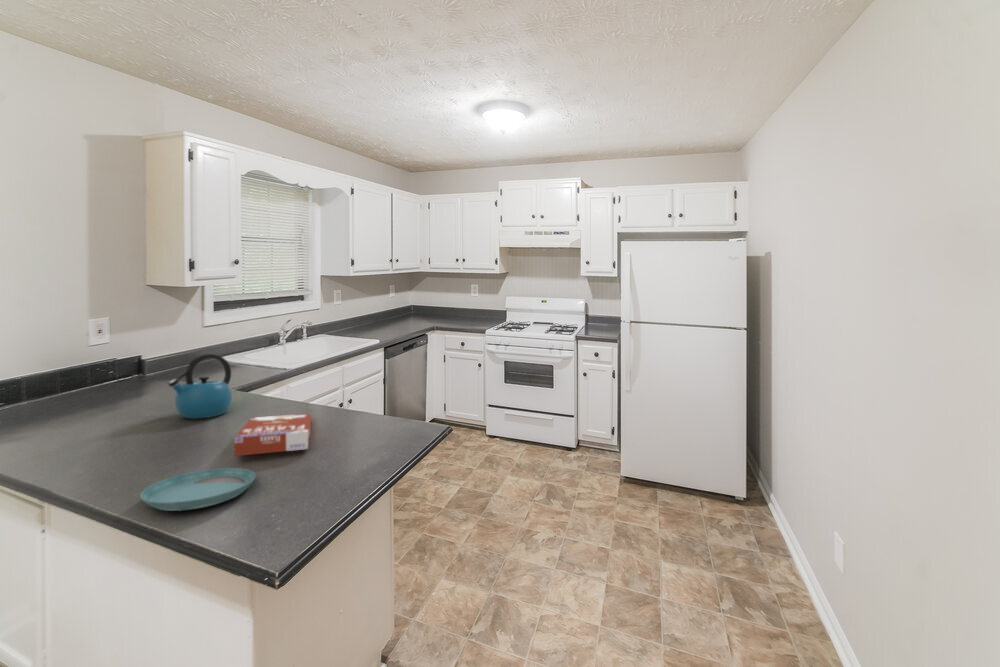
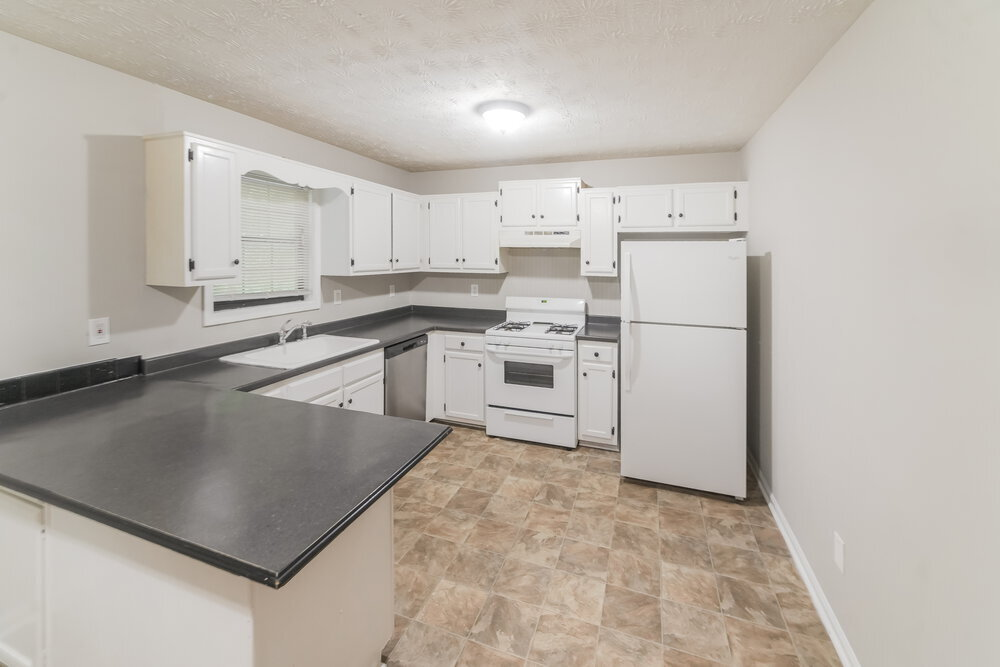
- cereal box [233,413,312,457]
- kettle [167,353,233,419]
- saucer [139,467,257,512]
